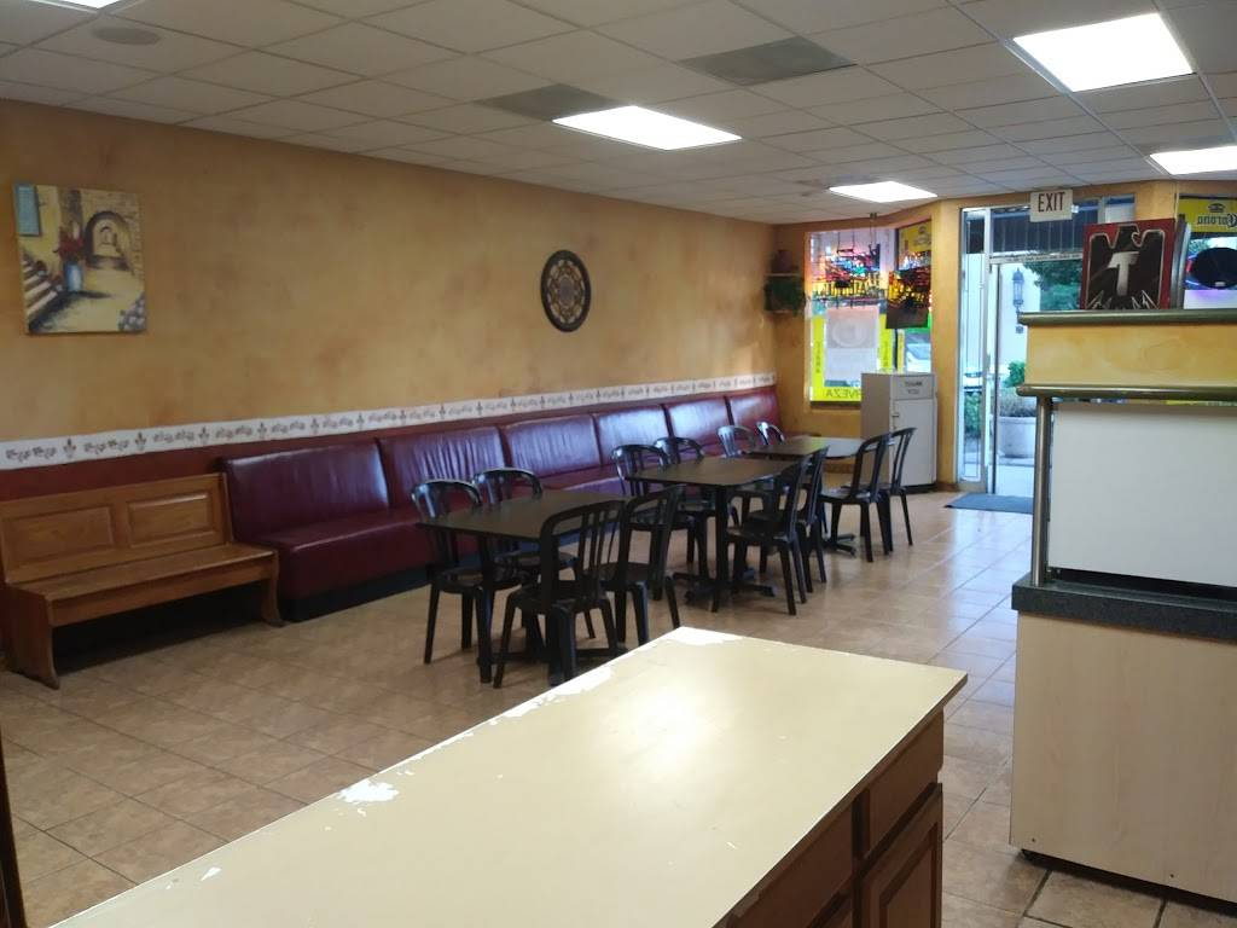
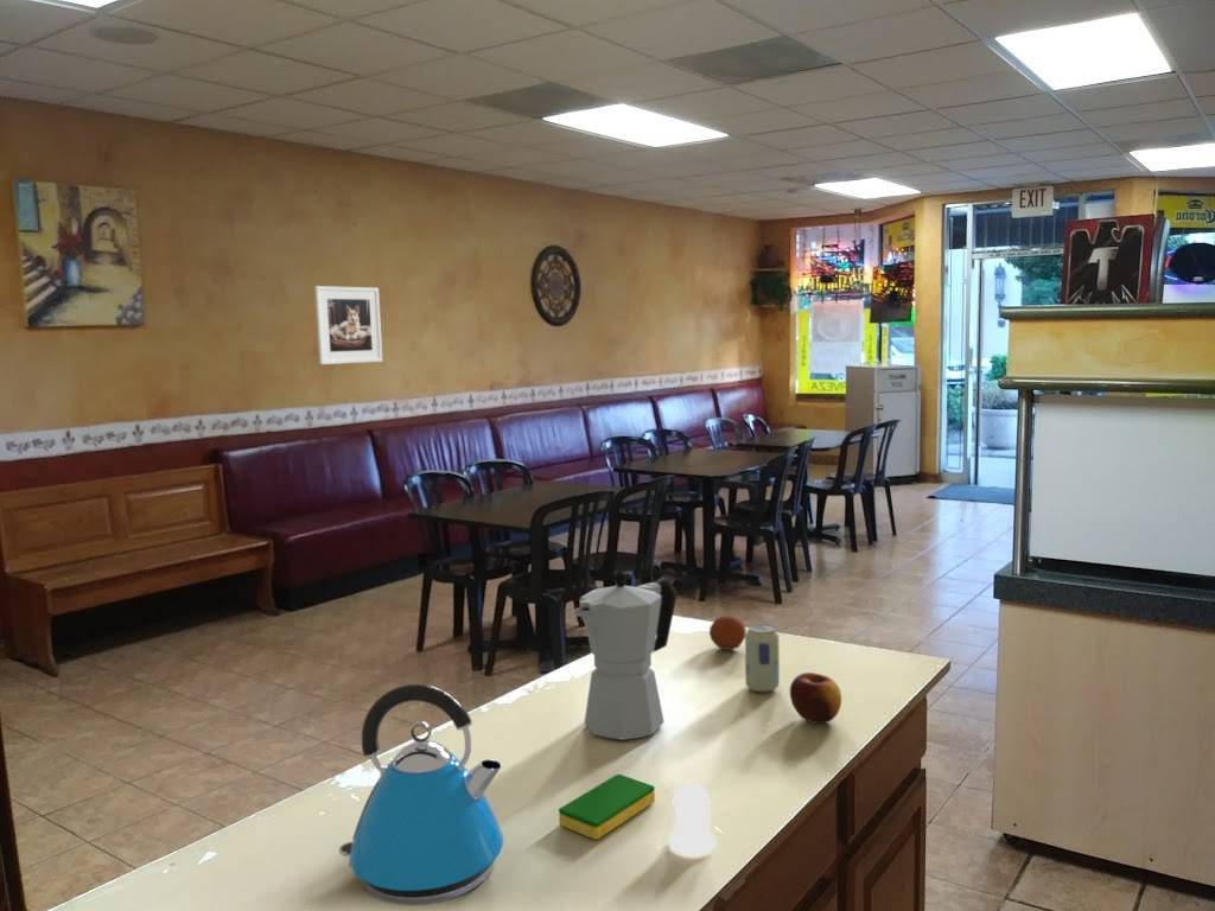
+ dish sponge [558,773,656,840]
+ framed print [313,285,383,365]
+ orange [708,613,748,651]
+ apple [789,671,842,725]
+ salt shaker [668,783,717,858]
+ beverage can [744,623,781,694]
+ kettle [338,683,504,906]
+ moka pot [573,569,679,741]
